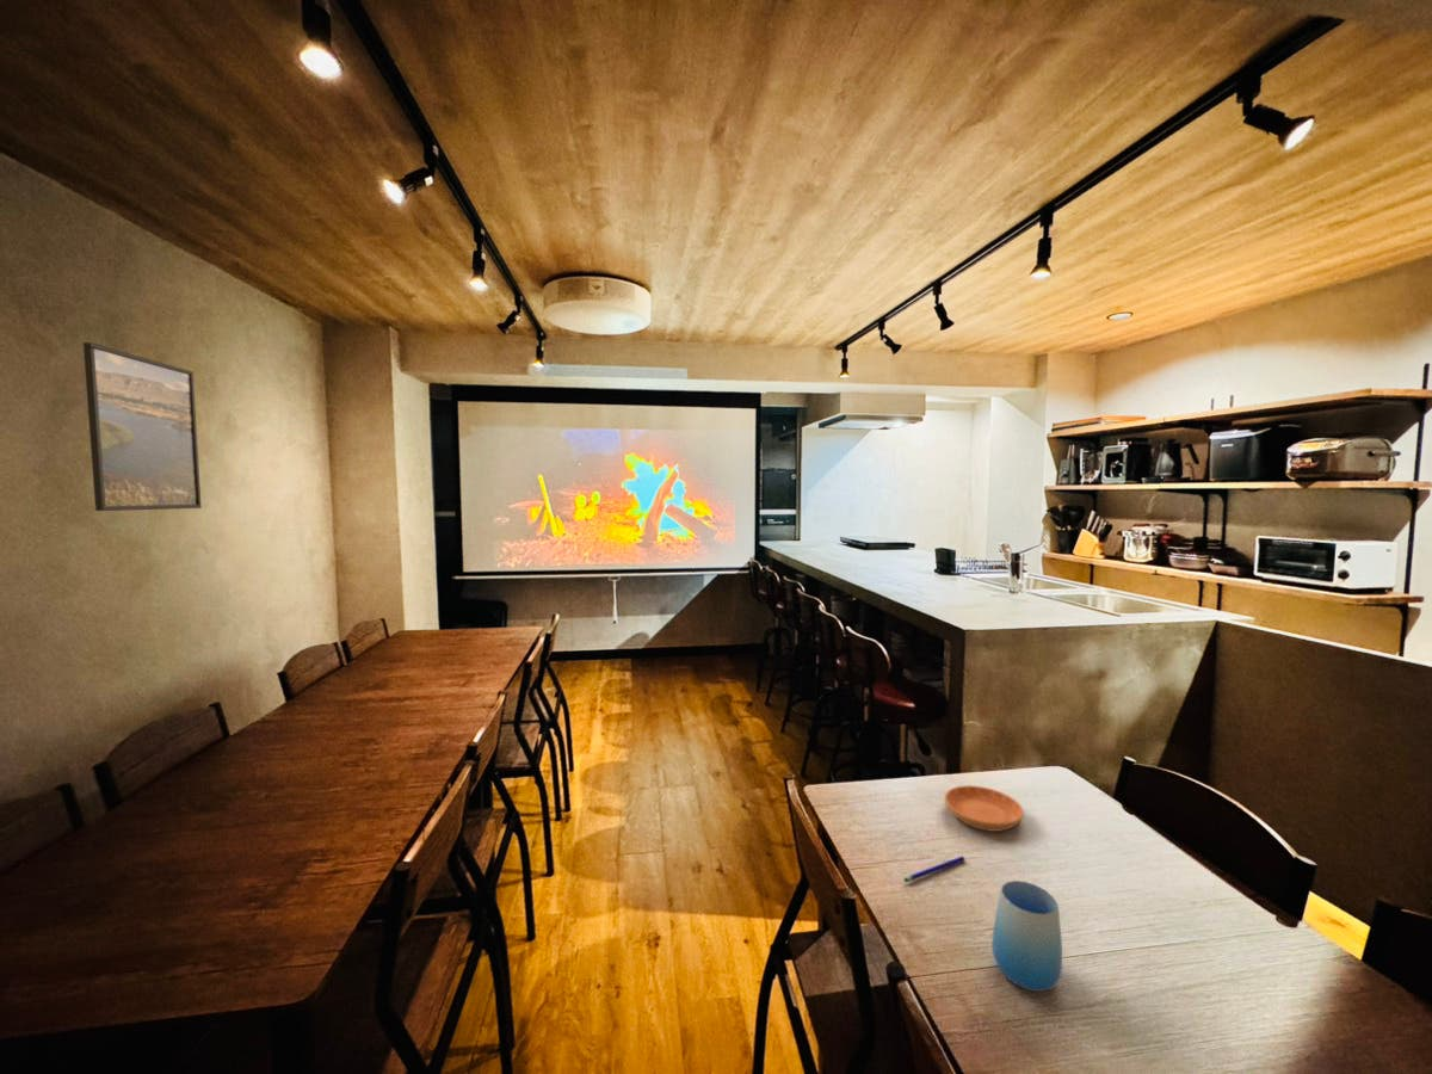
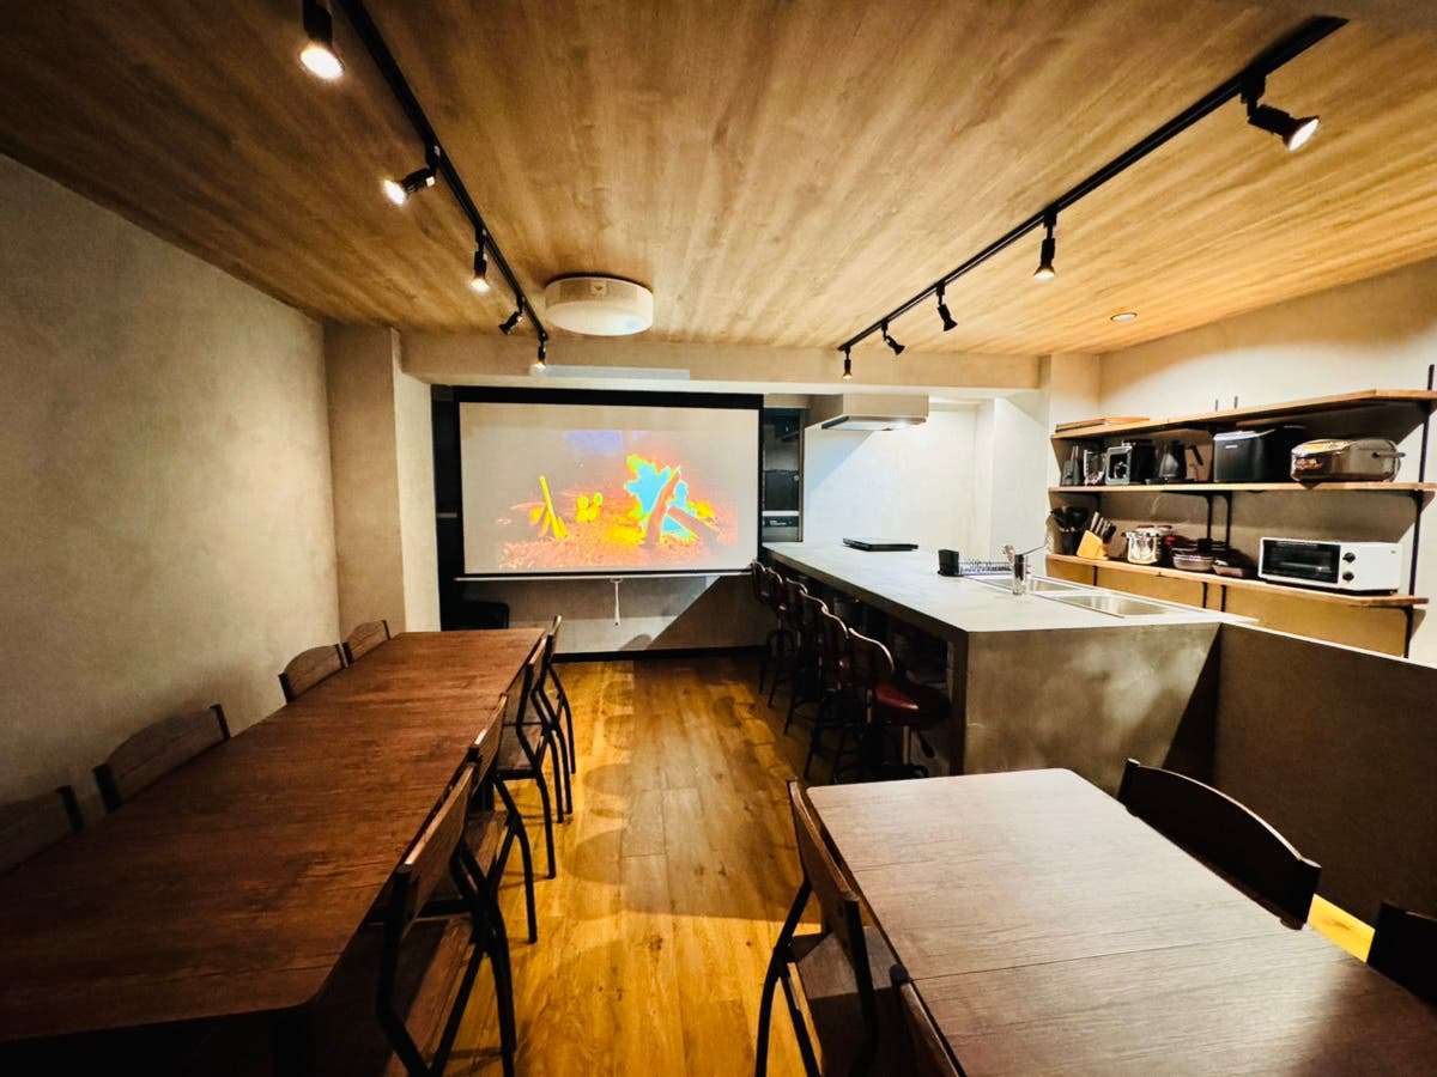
- cup [990,879,1063,993]
- saucer [944,784,1025,833]
- pen [903,854,967,883]
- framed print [82,341,203,512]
